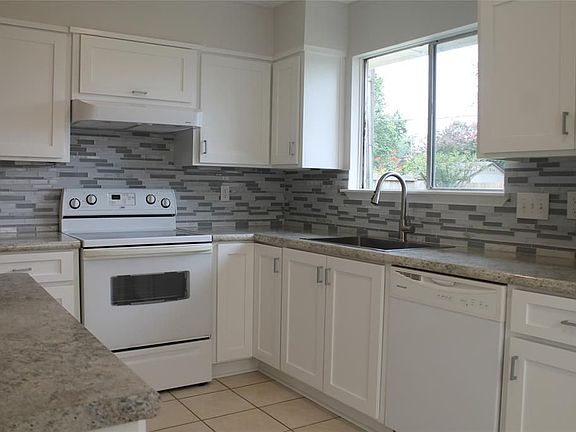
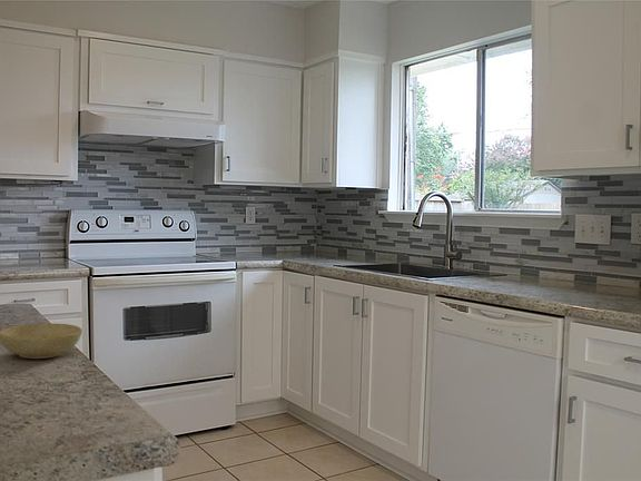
+ bowl [0,322,83,360]
